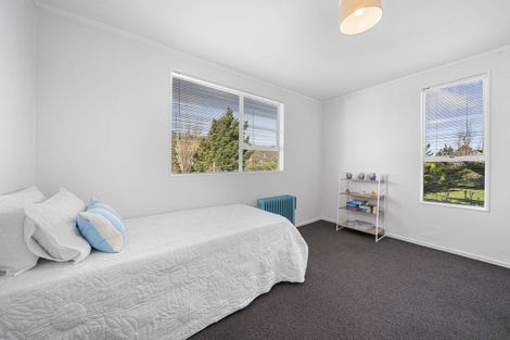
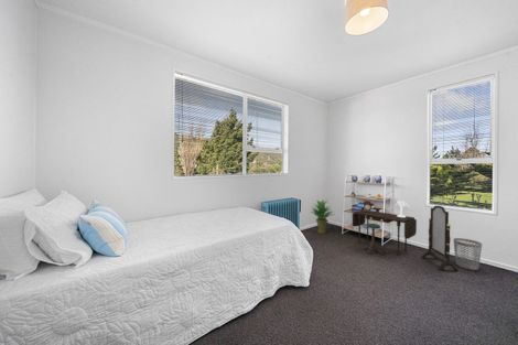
+ desk [352,200,458,272]
+ potted plant [309,200,336,235]
+ wastebasket [452,237,483,271]
